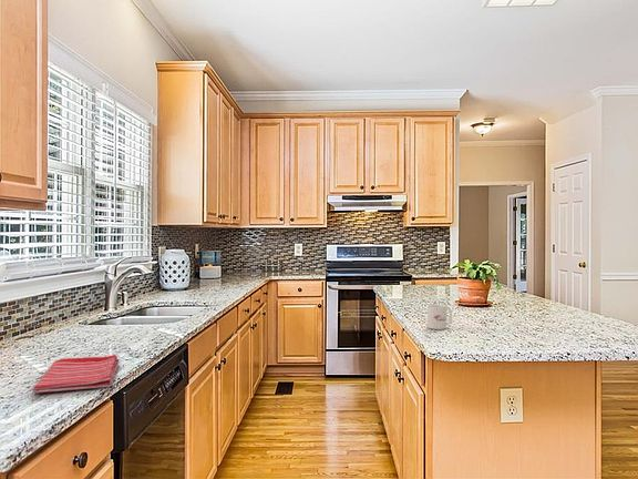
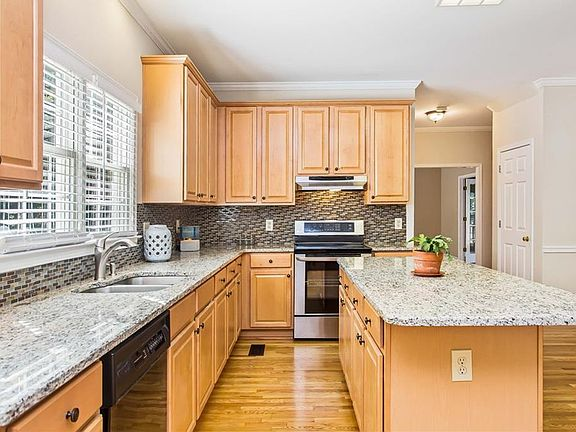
- dish towel [31,354,120,394]
- mug [426,304,453,330]
